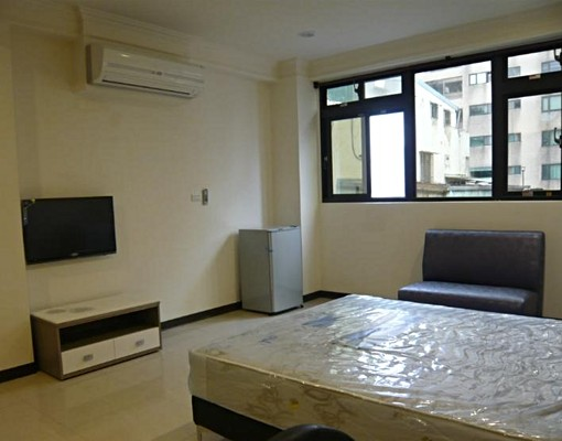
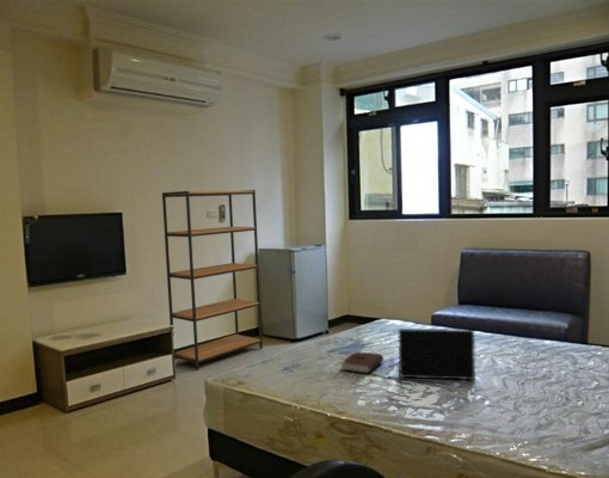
+ bookshelf [161,189,264,372]
+ book [339,350,385,375]
+ laptop [398,327,476,381]
